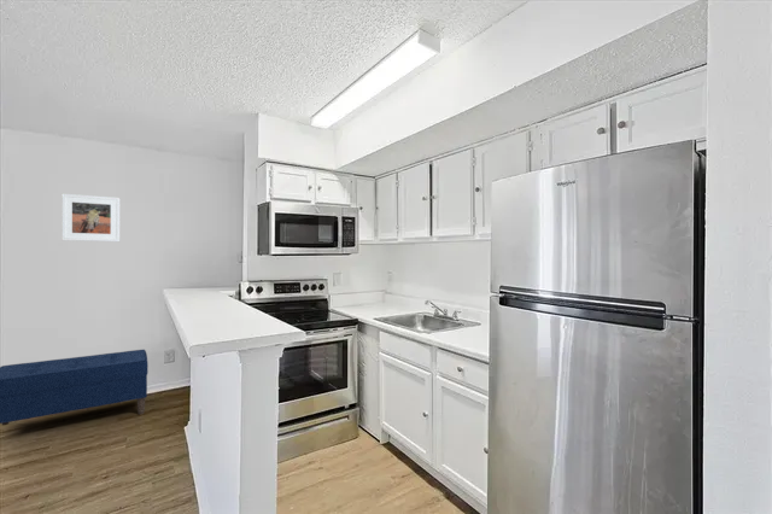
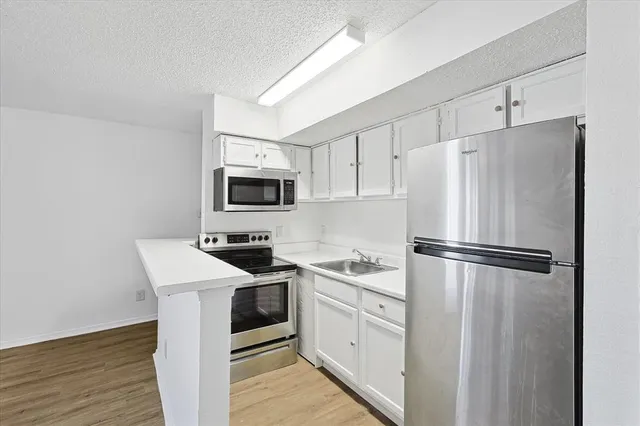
- bench [0,349,150,426]
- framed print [60,193,121,243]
